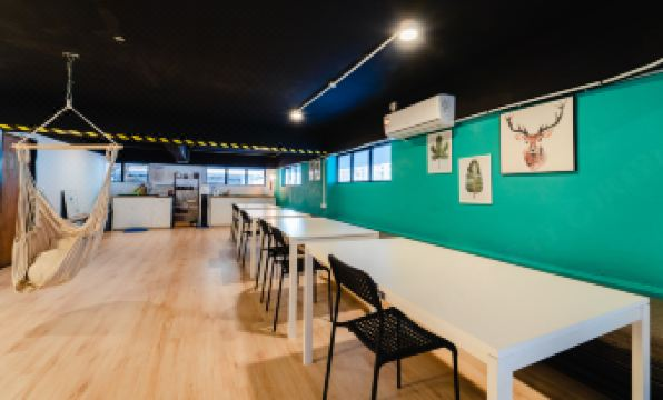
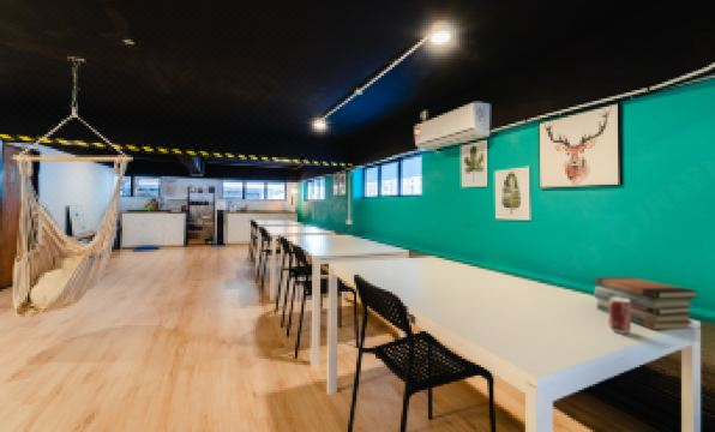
+ book stack [593,276,699,331]
+ beverage can [608,296,632,335]
